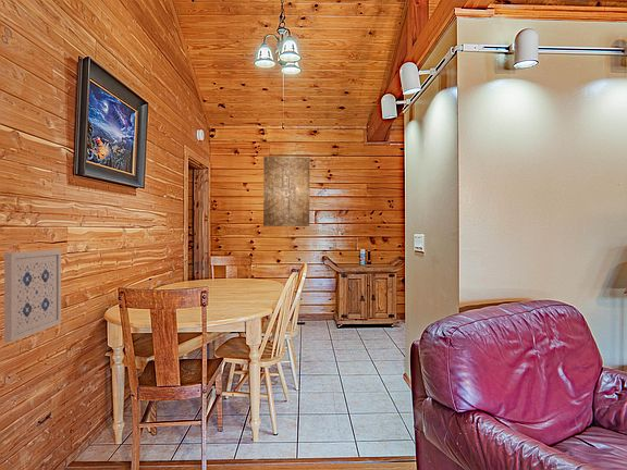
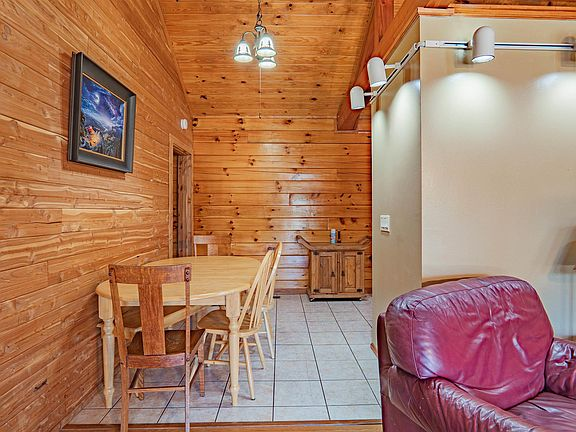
- wall art [3,249,62,344]
- wall art [262,156,311,227]
